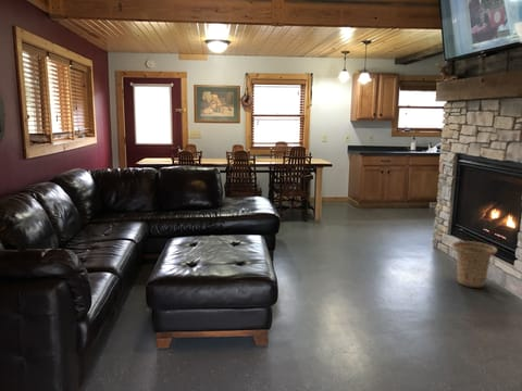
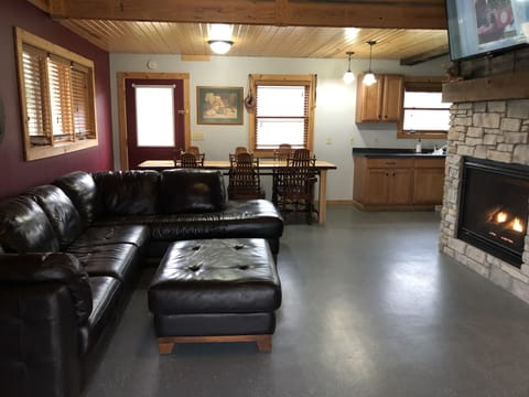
- basket [451,240,498,289]
